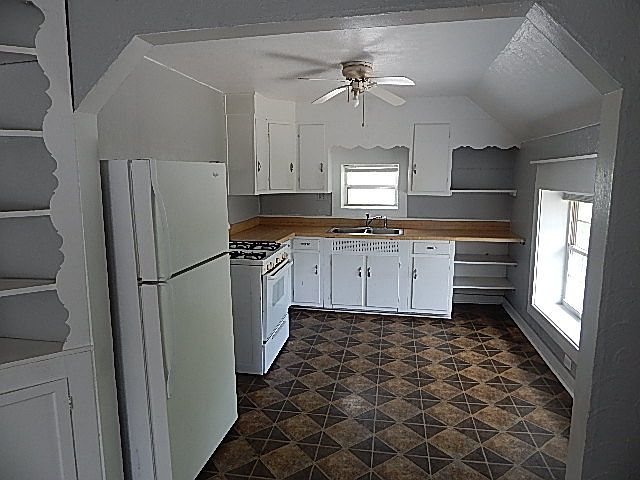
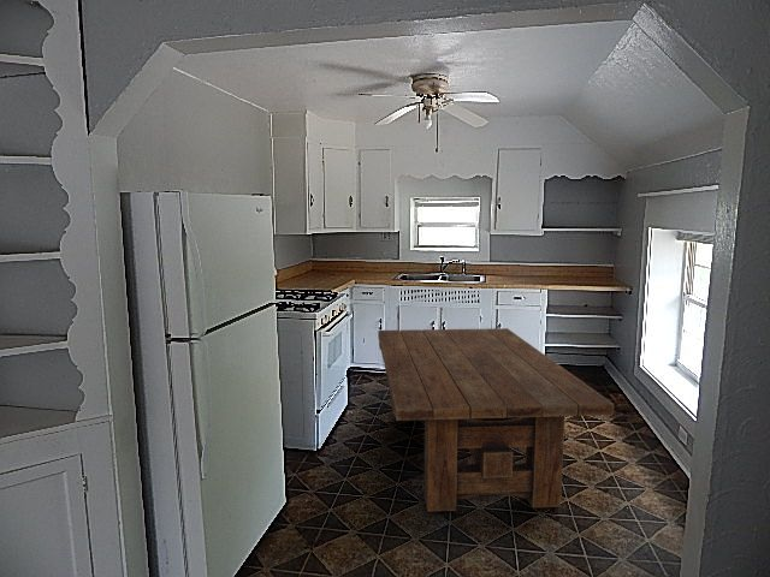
+ dining table [377,327,615,513]
